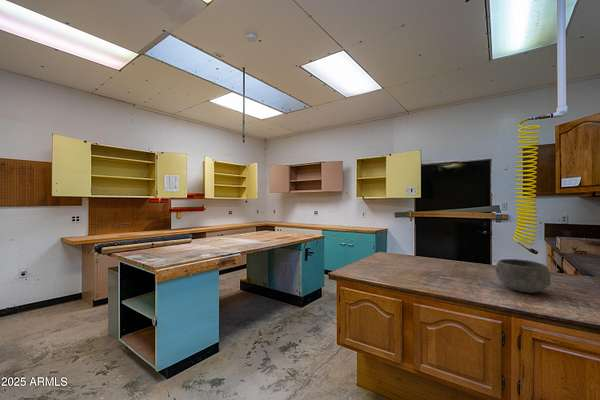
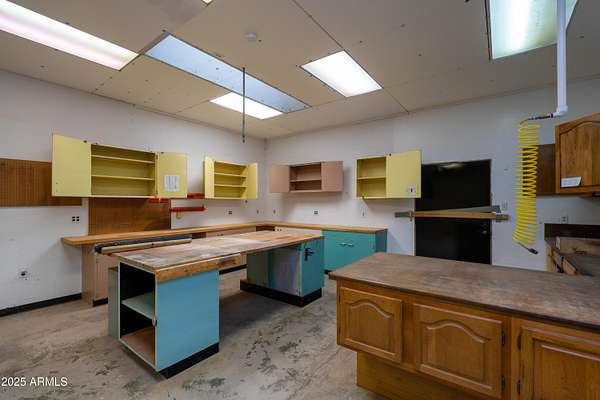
- bowl [494,258,552,294]
